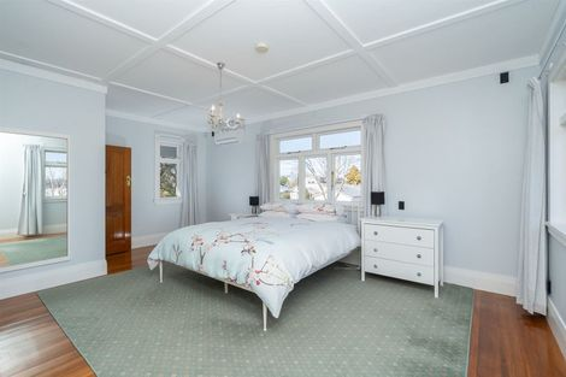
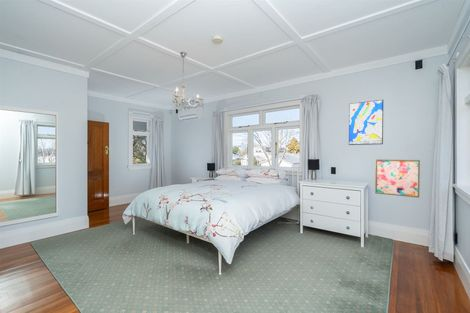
+ wall art [374,158,421,199]
+ wall art [348,99,384,146]
